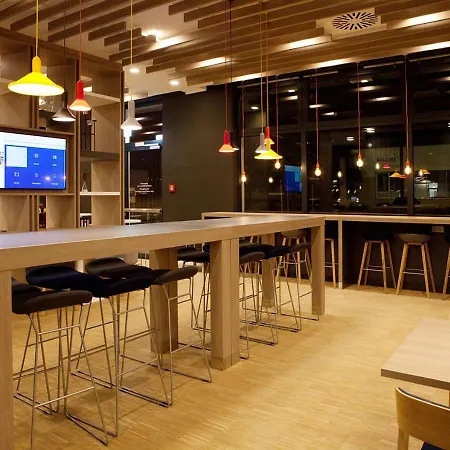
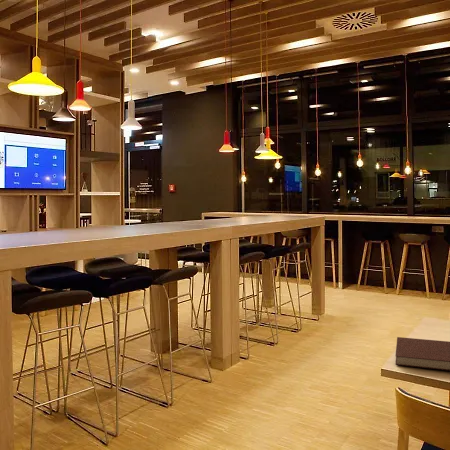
+ notebook [395,336,450,372]
